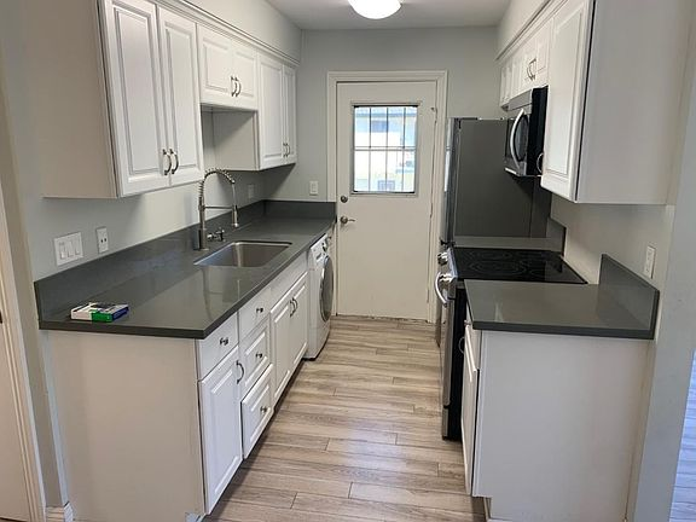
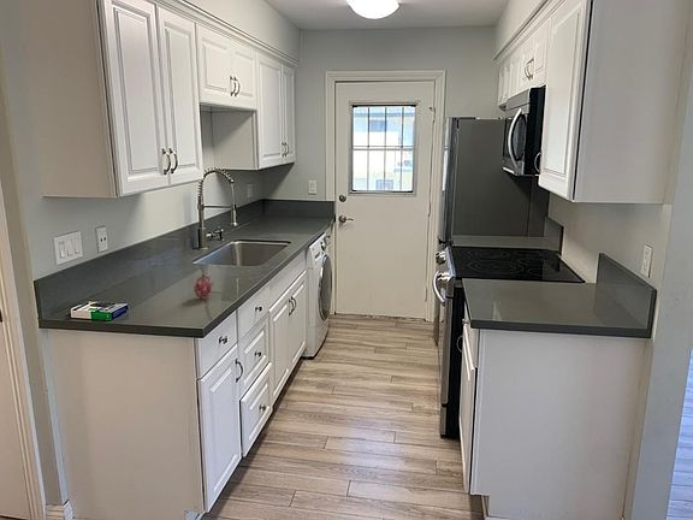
+ fruit [192,272,215,300]
